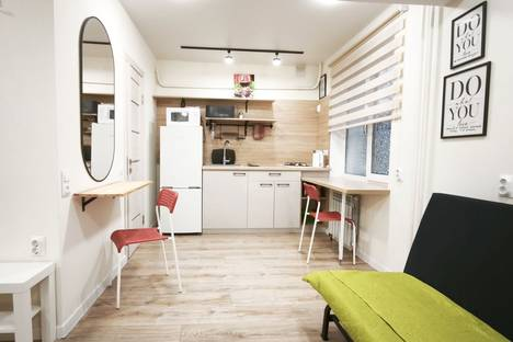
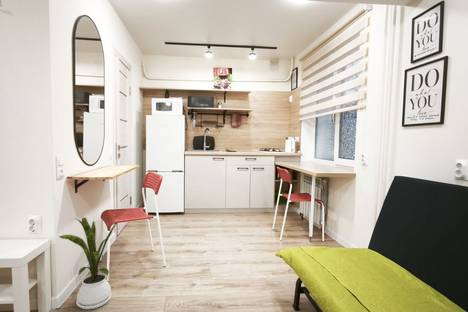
+ house plant [58,216,120,310]
